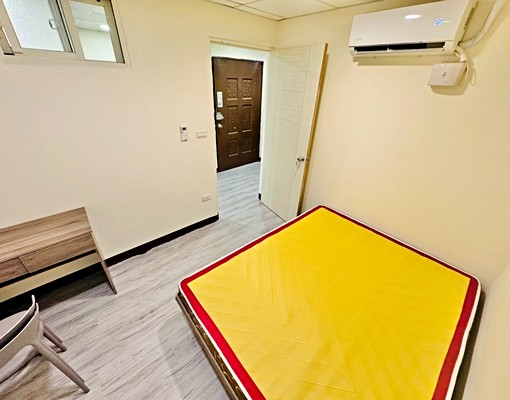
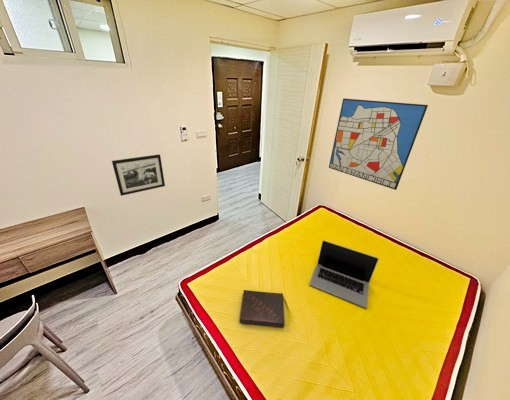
+ picture frame [111,154,166,197]
+ laptop [308,239,380,309]
+ wall art [328,98,429,191]
+ book [239,289,285,328]
